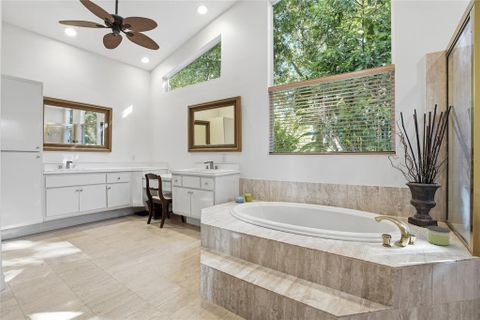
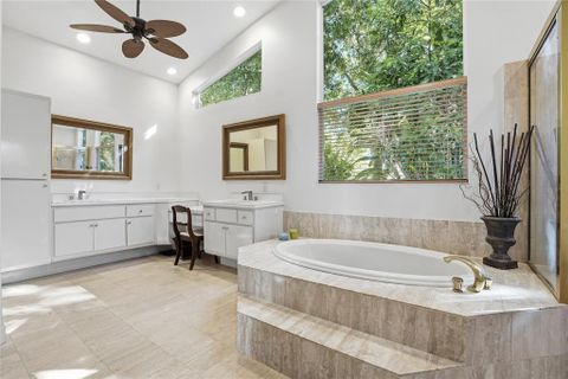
- candle [426,225,452,246]
